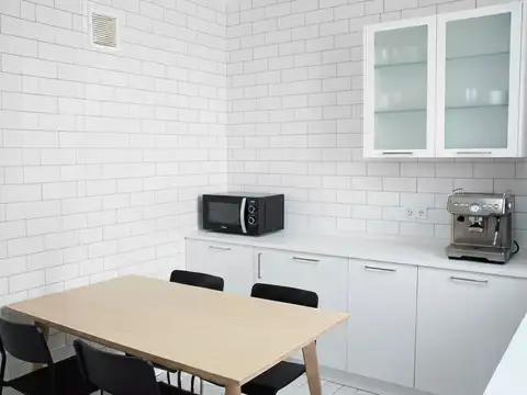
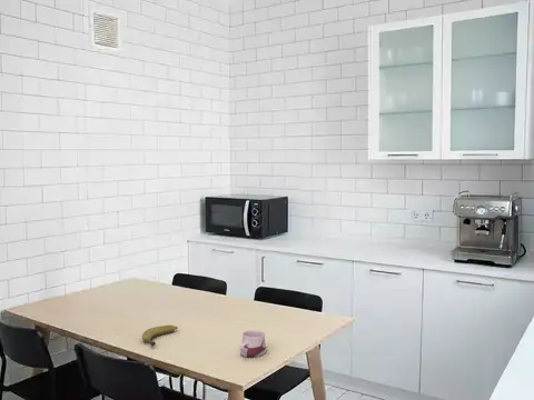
+ fruit [141,324,178,347]
+ mug [239,329,267,359]
